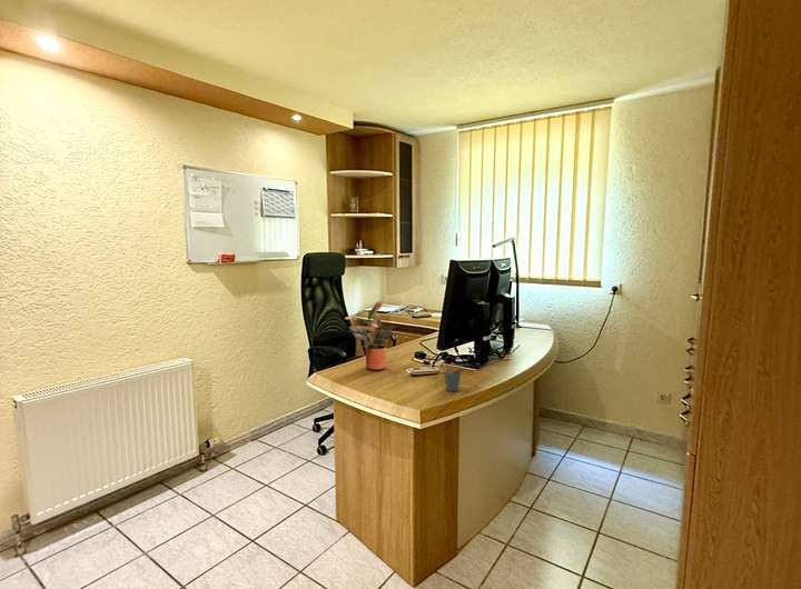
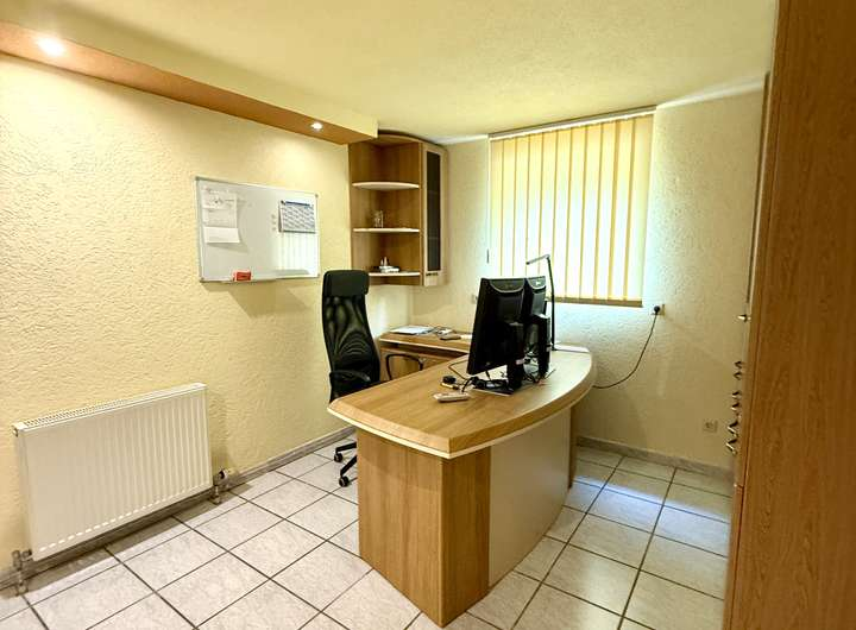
- pen holder [442,361,463,392]
- potted plant [344,300,398,371]
